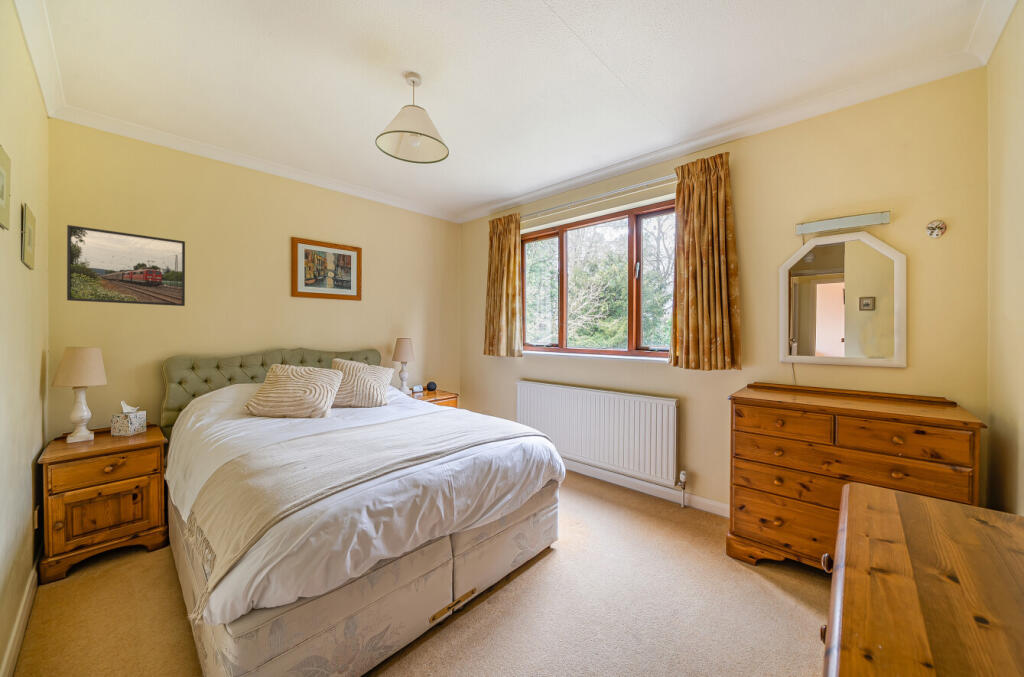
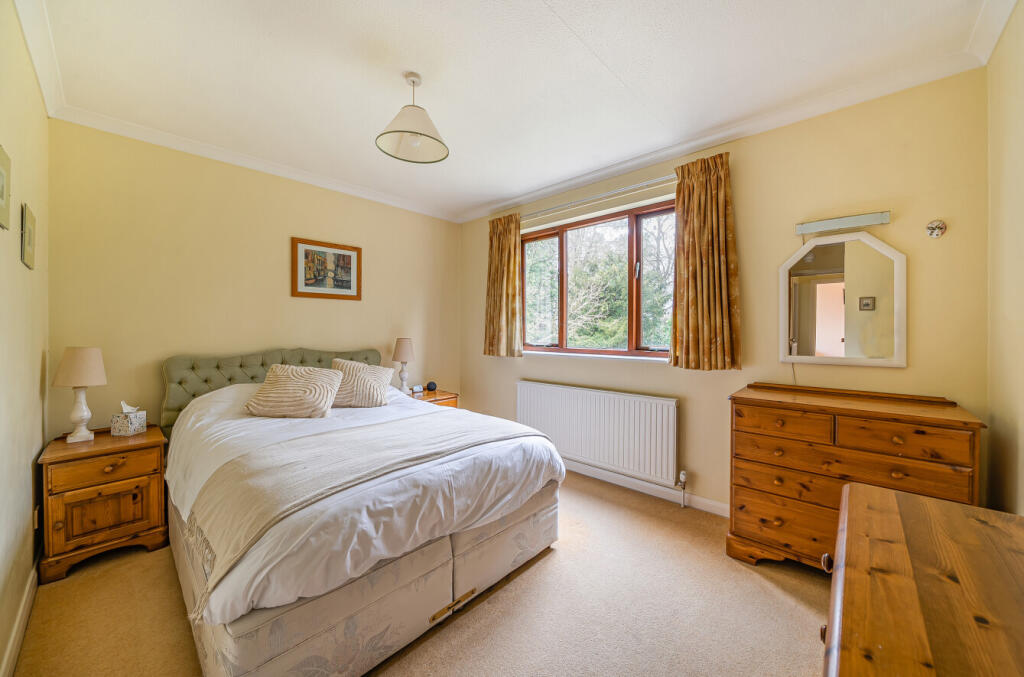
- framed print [66,224,186,307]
